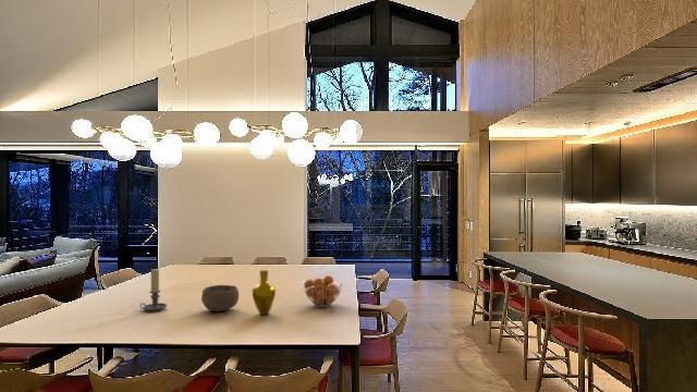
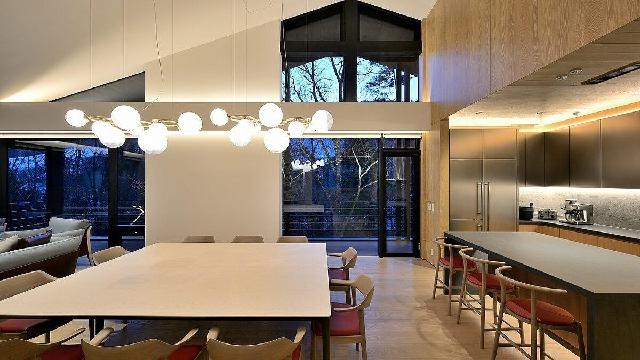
- vase [252,269,277,316]
- fruit basket [302,274,343,308]
- candle holder [139,268,168,313]
- bowl [200,284,240,313]
